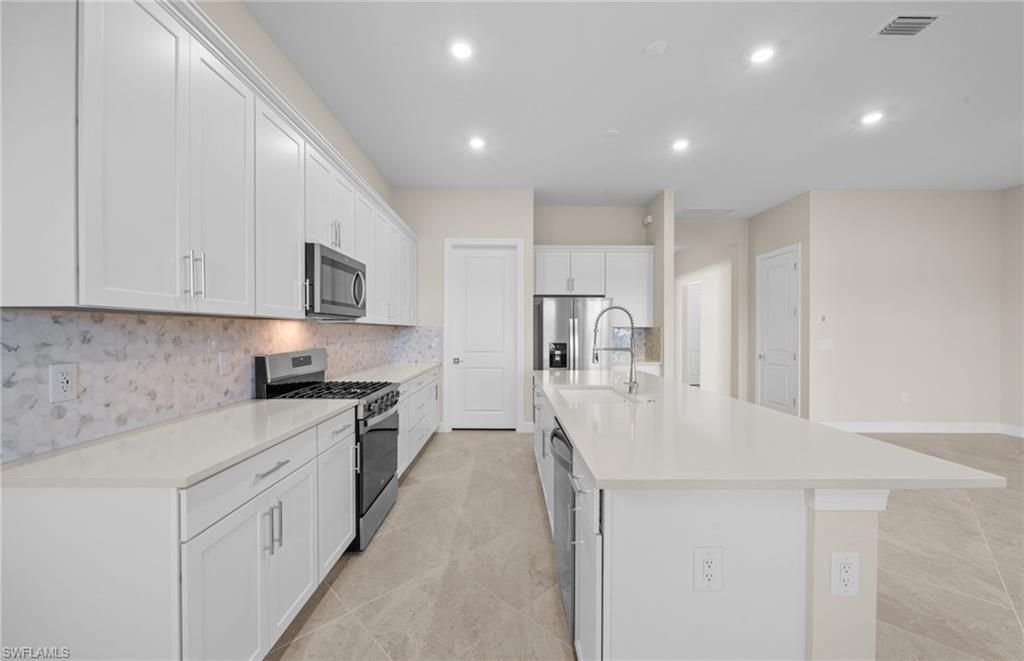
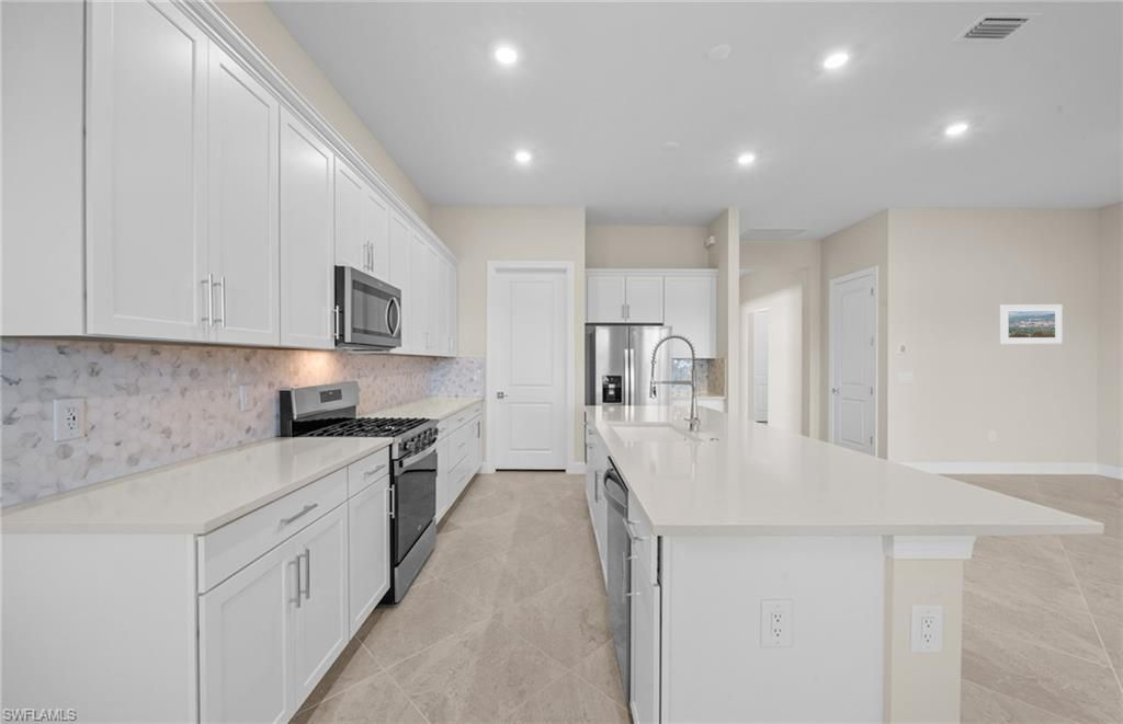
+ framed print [999,303,1064,345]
